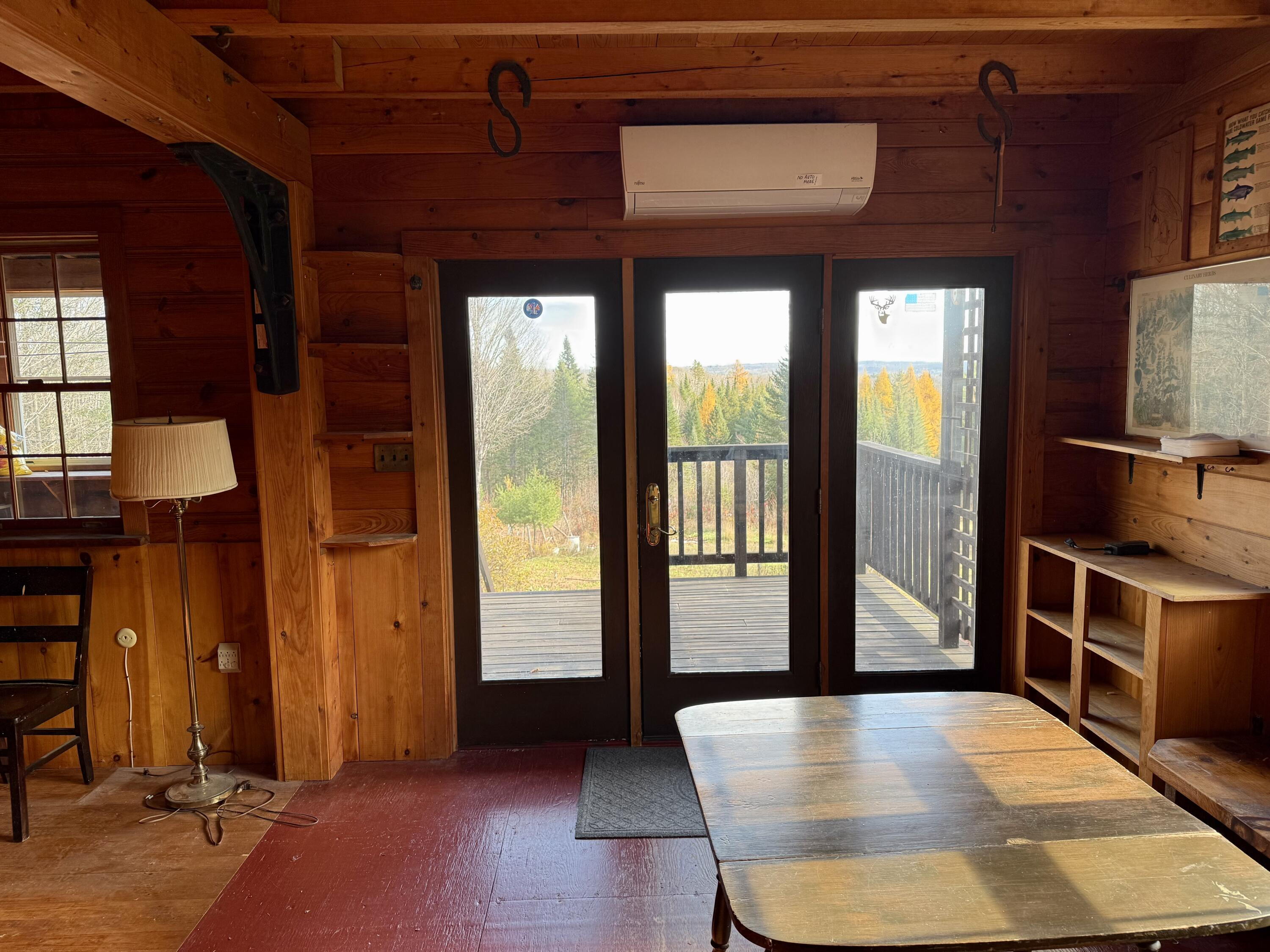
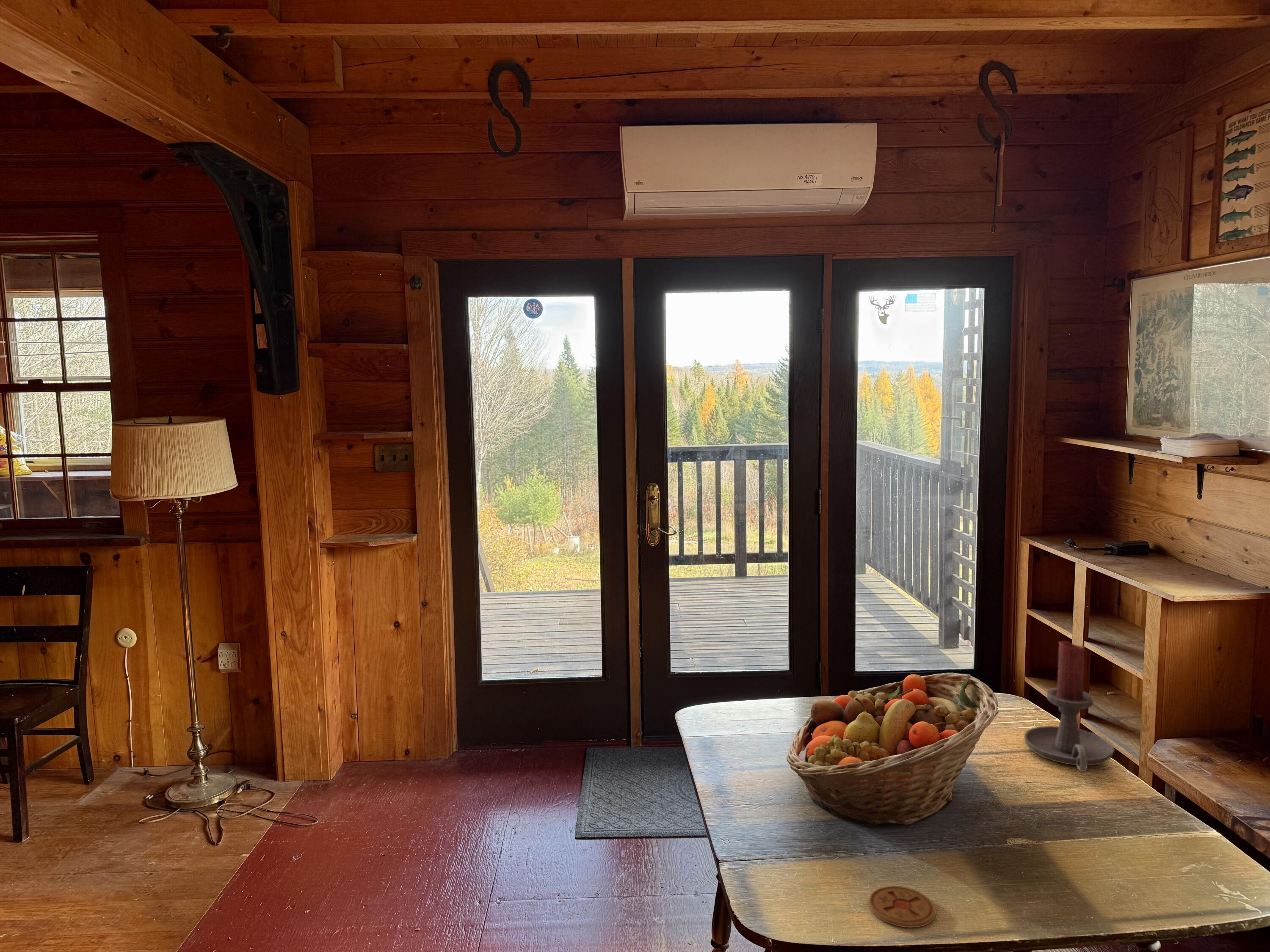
+ fruit basket [786,672,999,829]
+ candle holder [1024,641,1115,772]
+ coaster [869,886,936,928]
